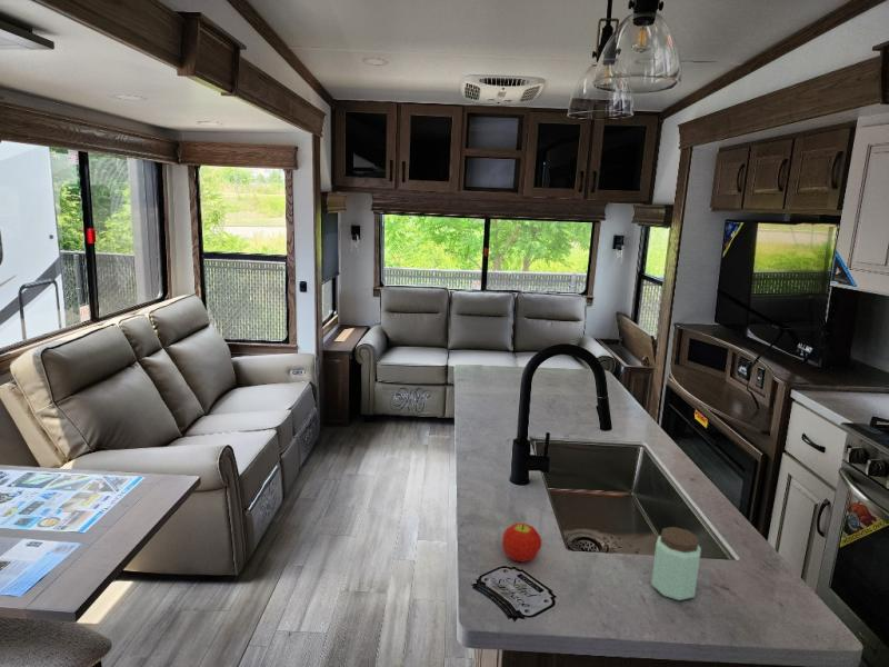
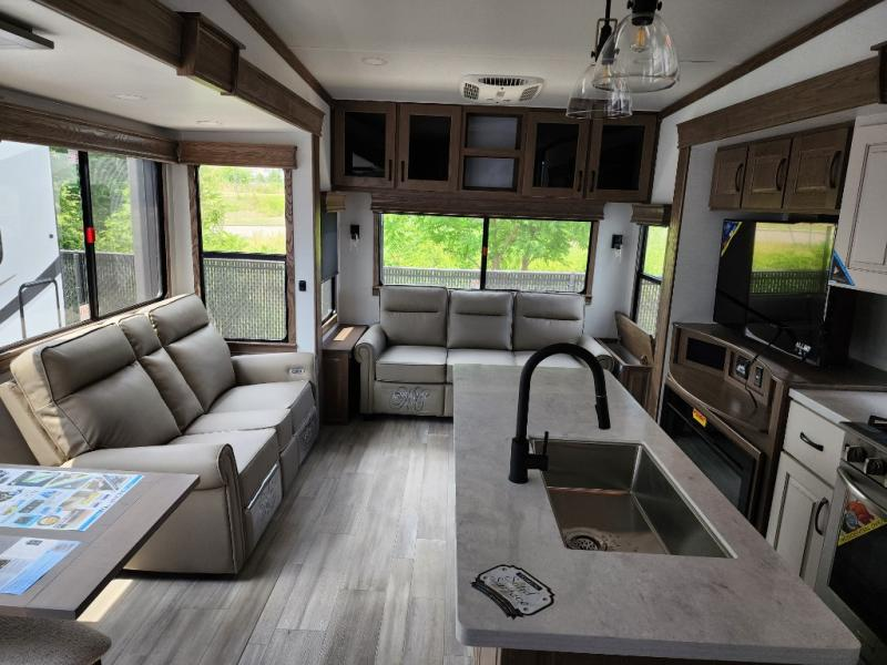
- peanut butter [650,526,702,601]
- fruit [501,522,542,563]
